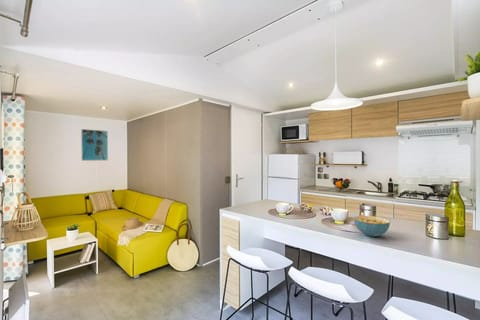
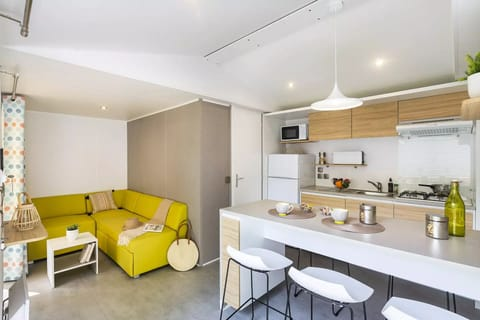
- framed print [80,128,109,162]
- cereal bowl [353,215,391,238]
